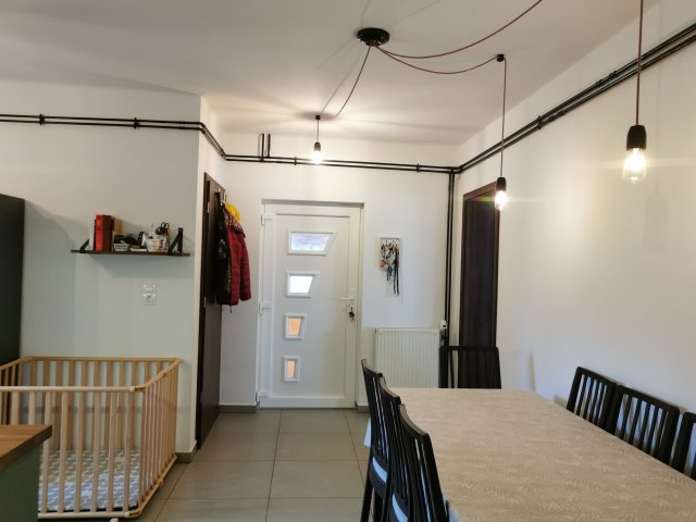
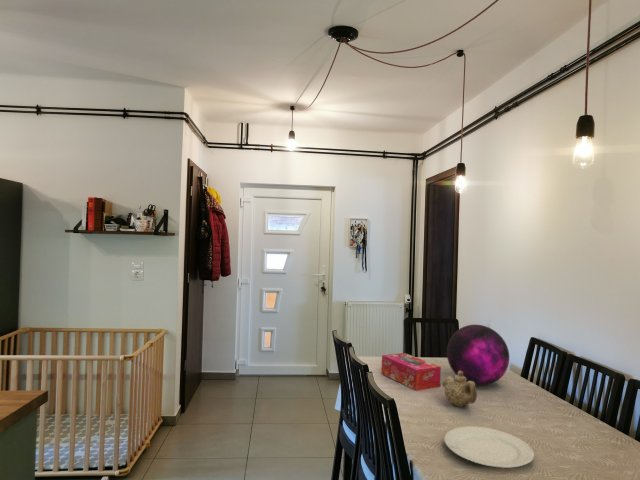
+ decorative orb [446,324,510,386]
+ teapot [442,371,478,408]
+ chinaware [443,425,535,469]
+ tissue box [380,352,442,392]
